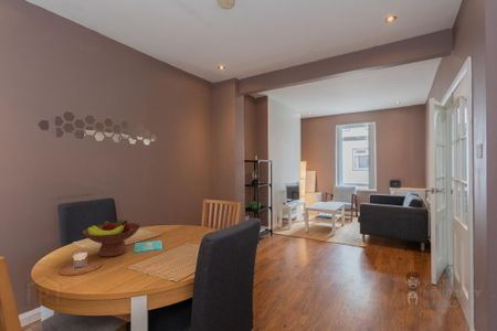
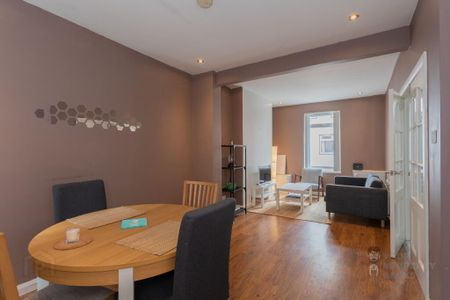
- fruit bowl [82,218,141,258]
